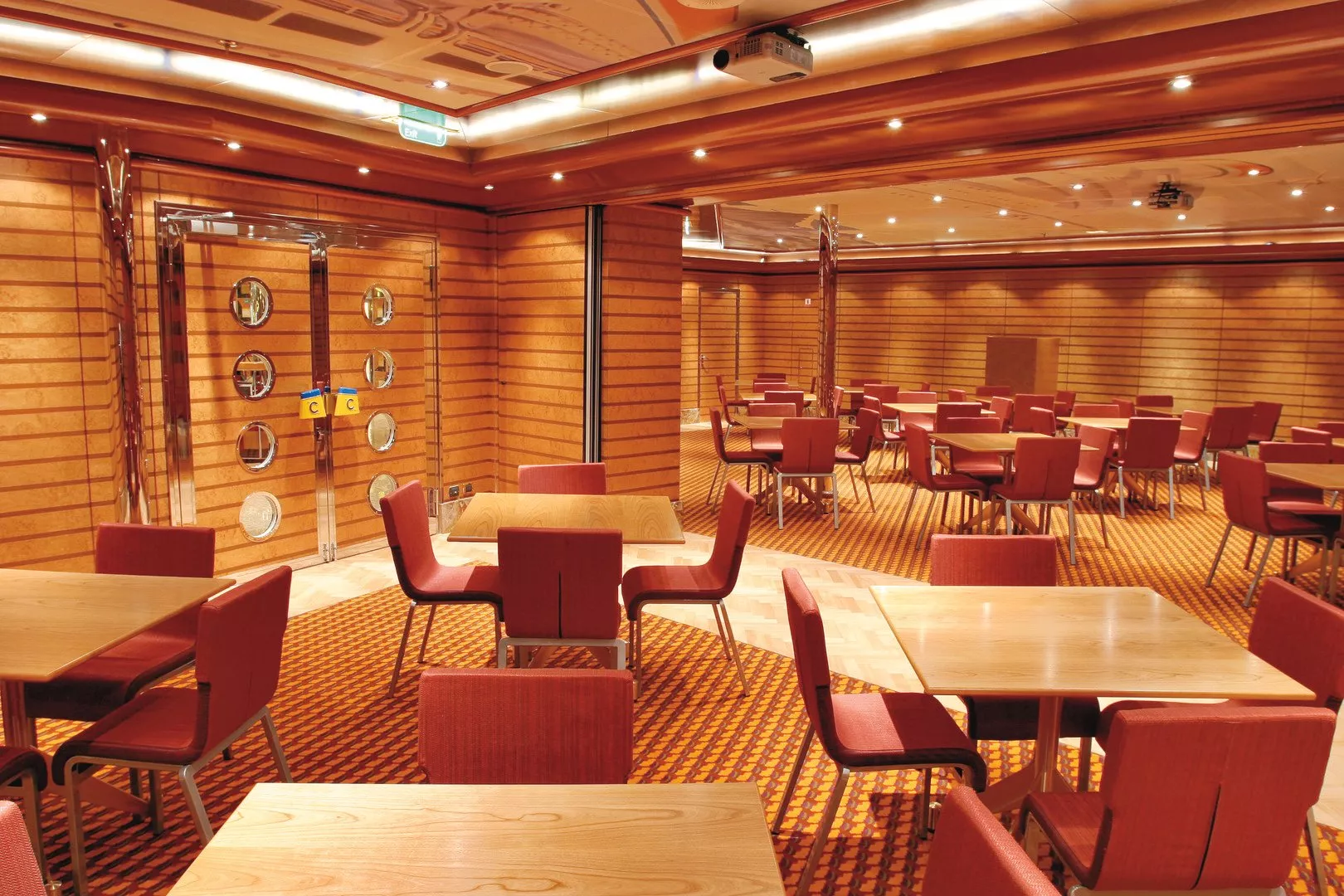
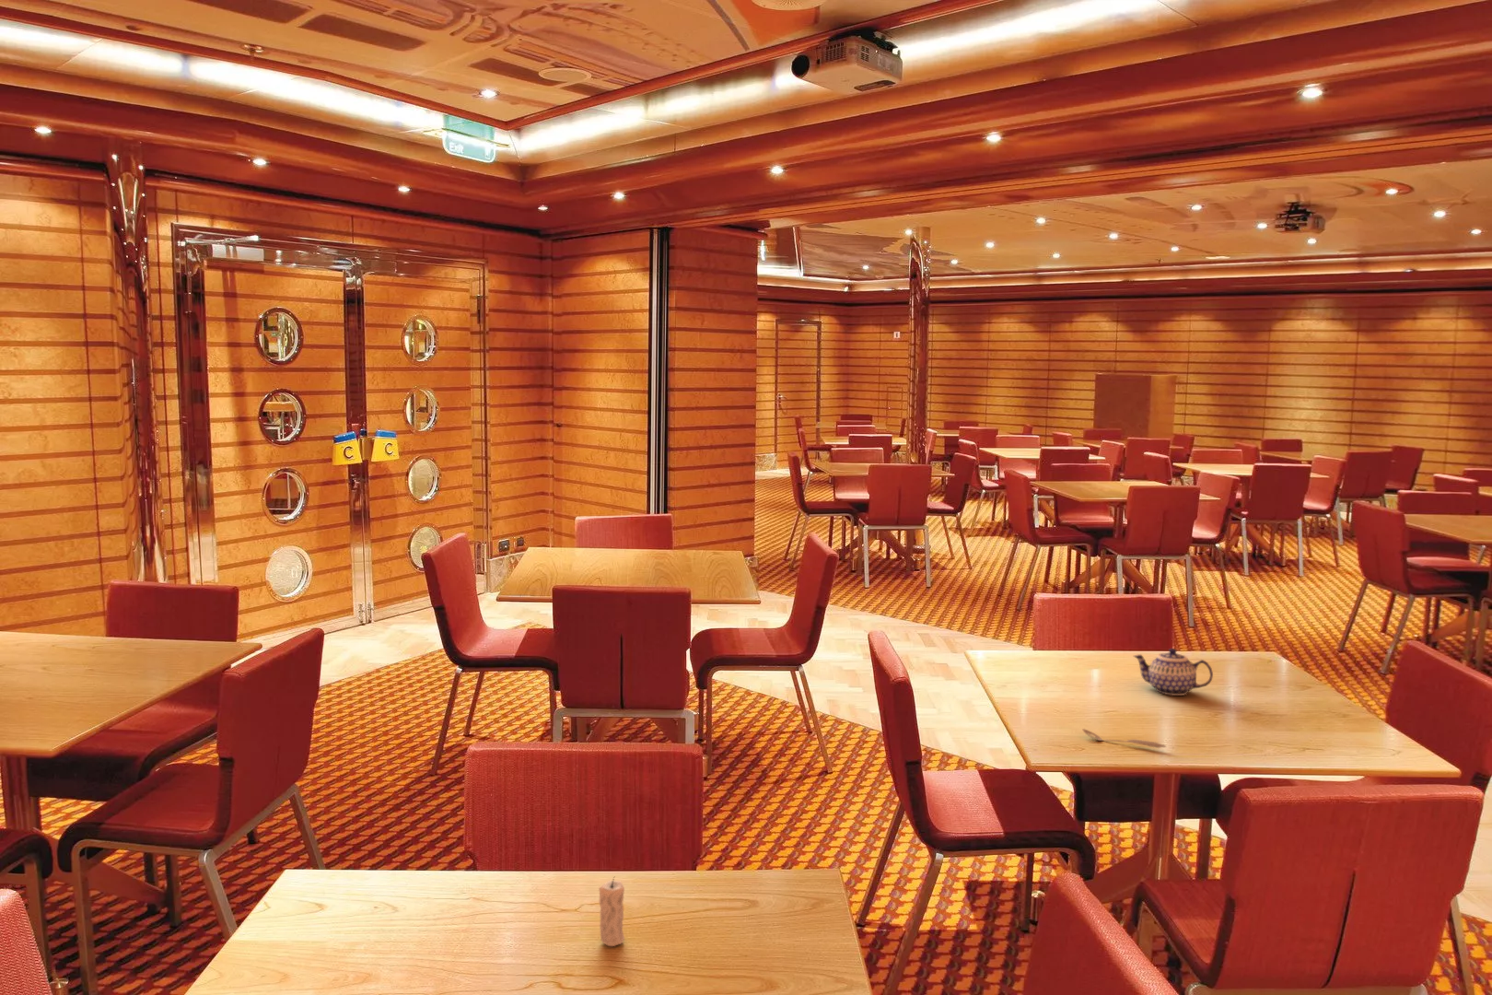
+ candle [597,877,625,947]
+ spoon [1081,727,1167,748]
+ teapot [1132,647,1213,696]
